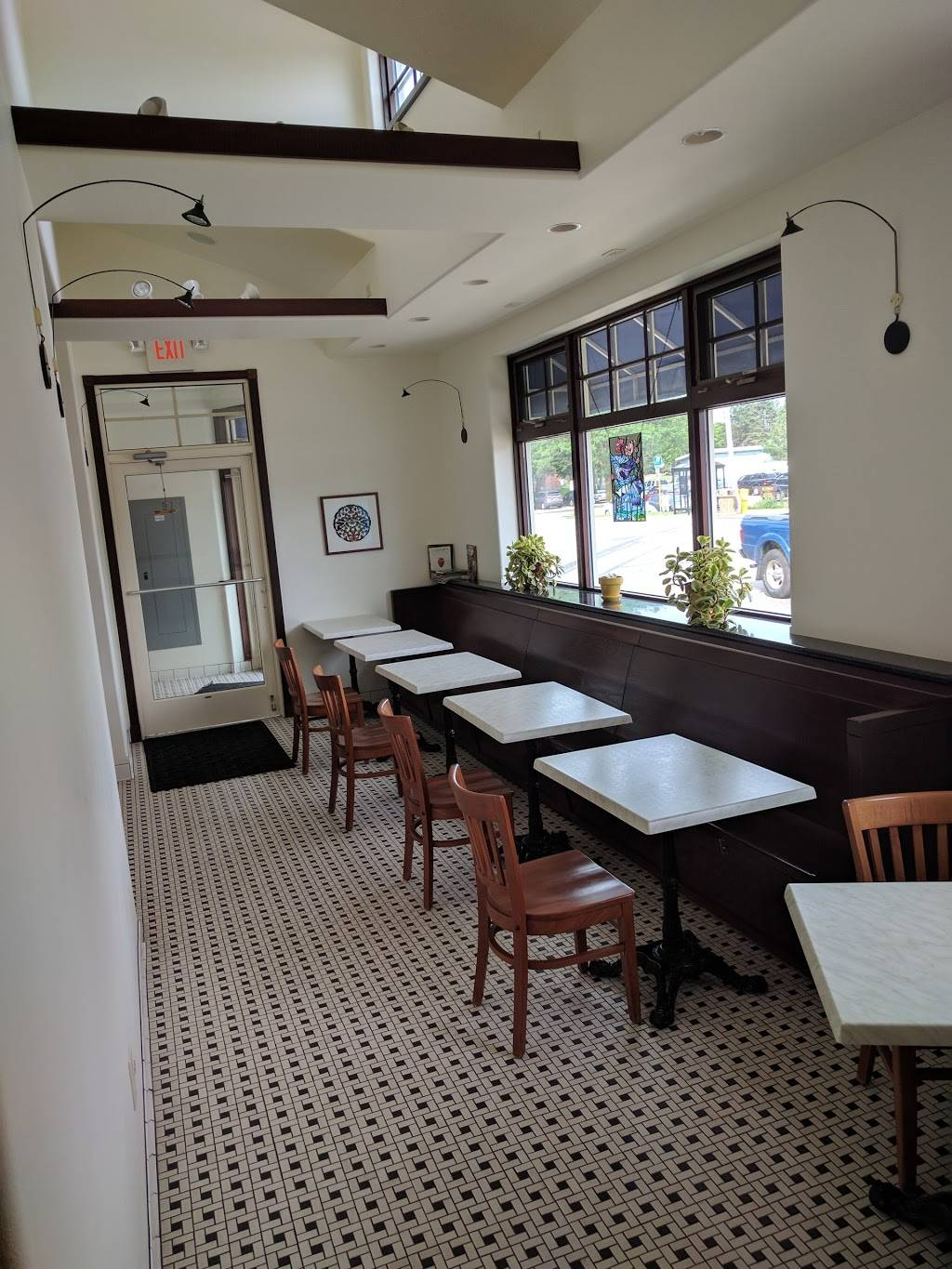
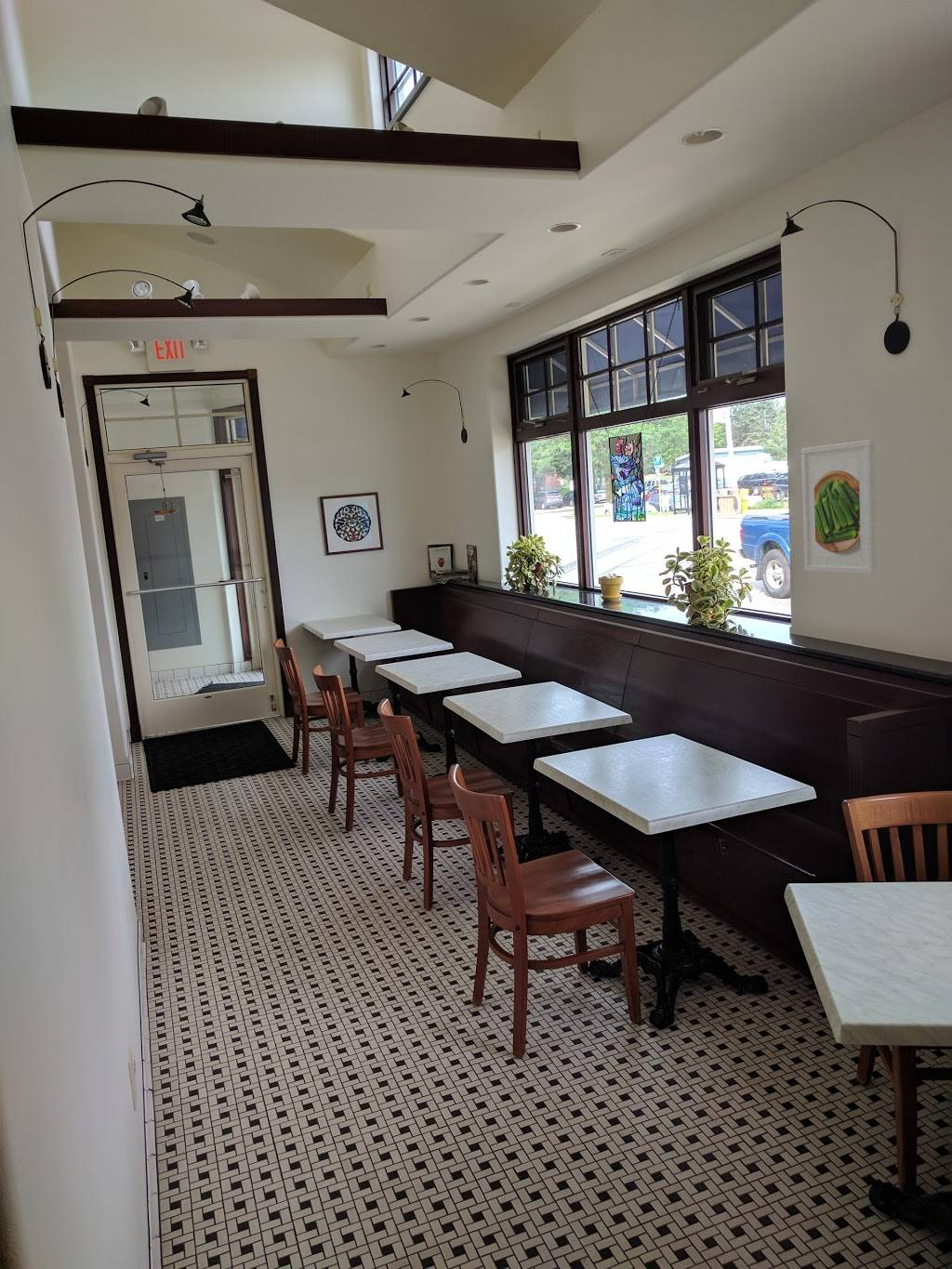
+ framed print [800,439,878,575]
